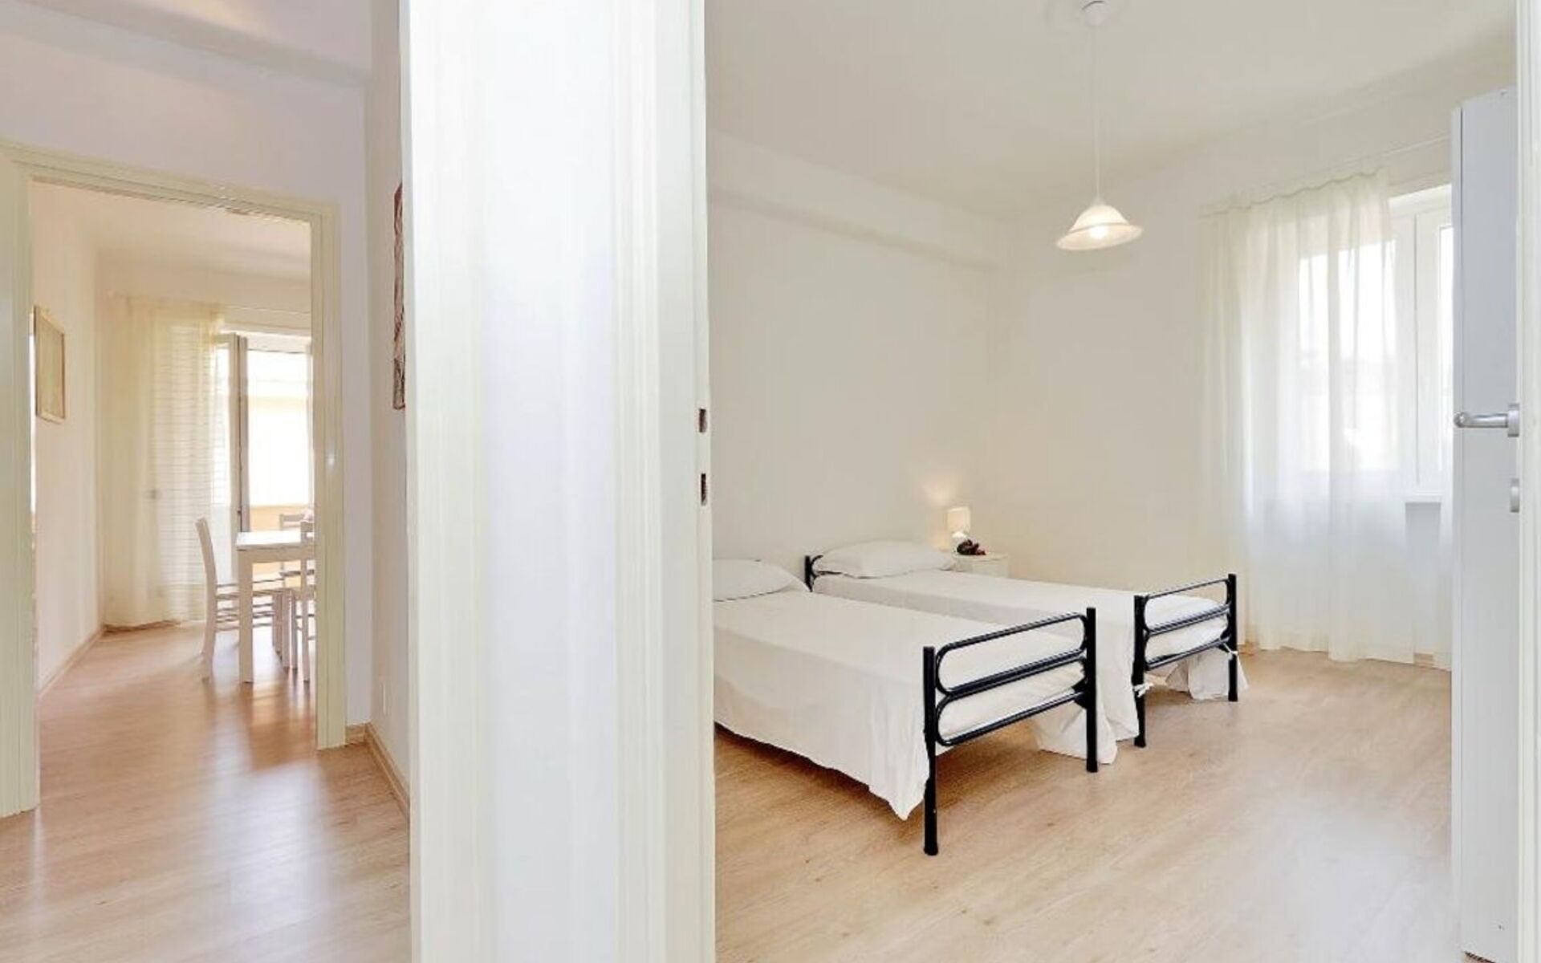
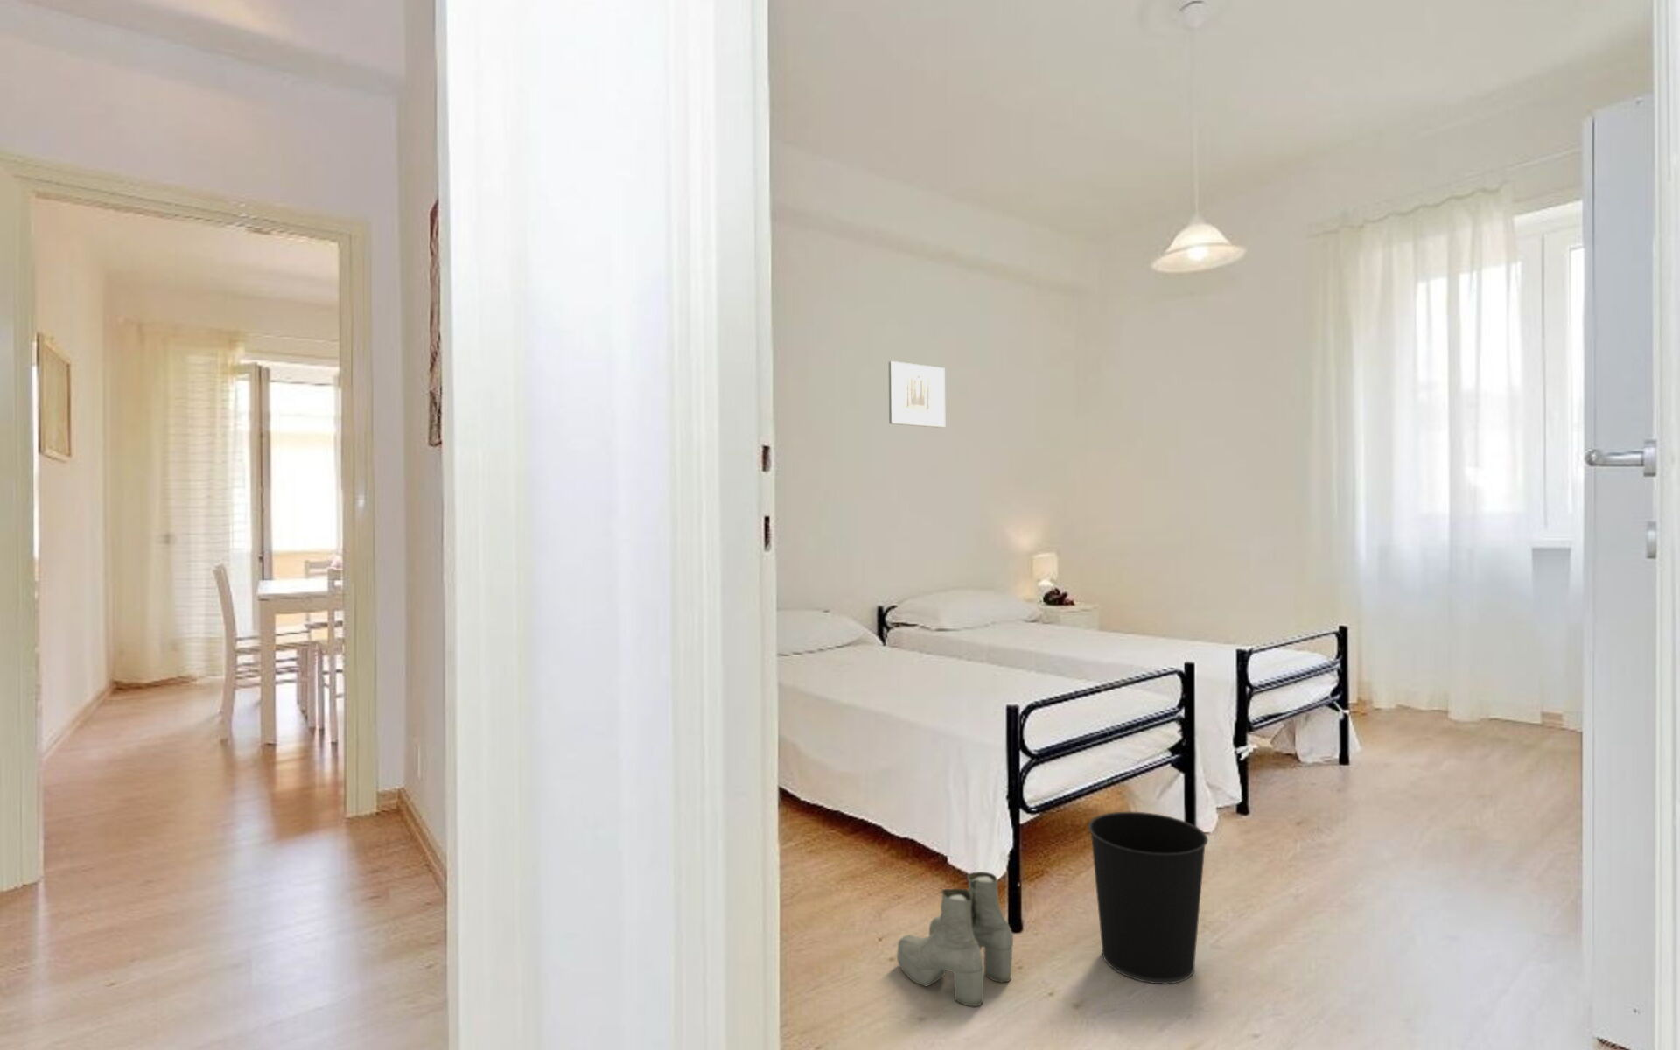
+ wall art [888,360,946,428]
+ wastebasket [1087,812,1210,985]
+ boots [896,871,1014,1008]
